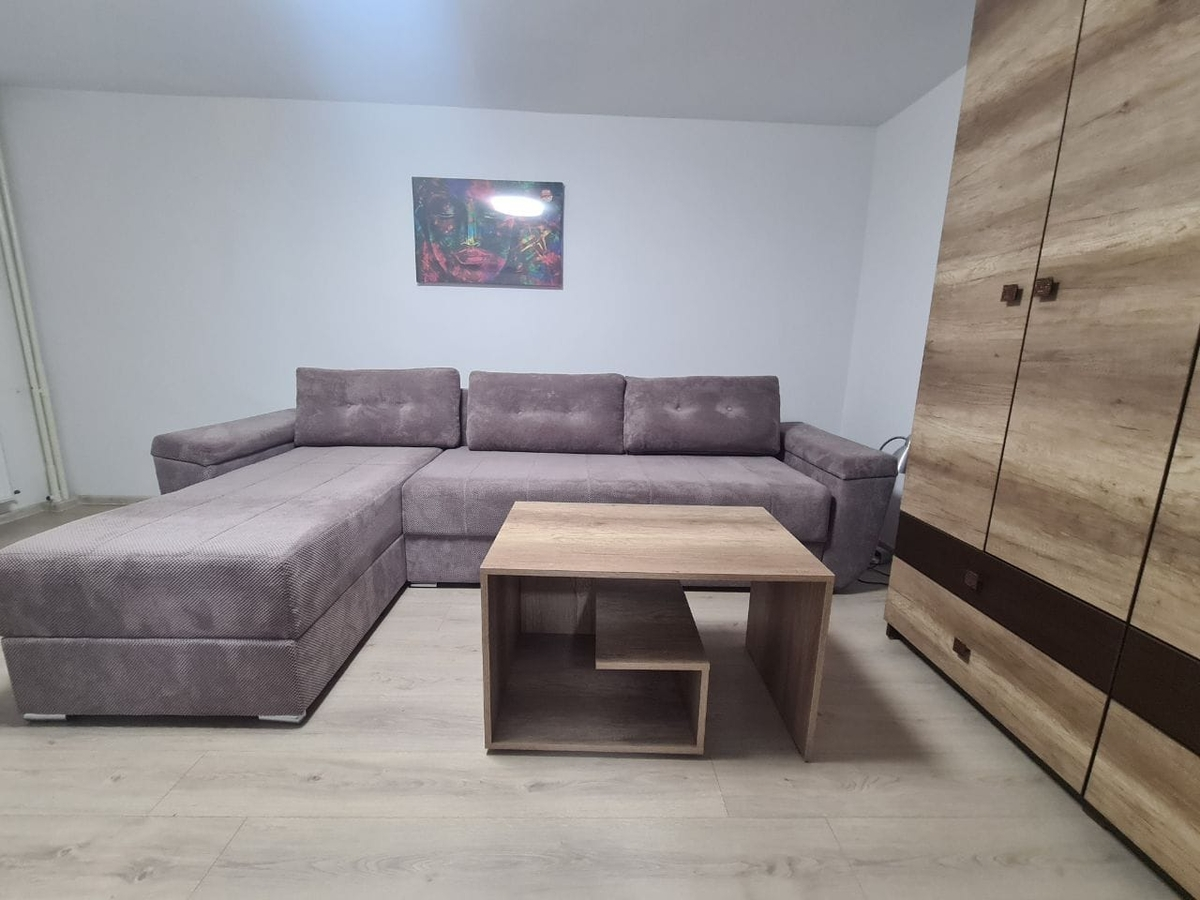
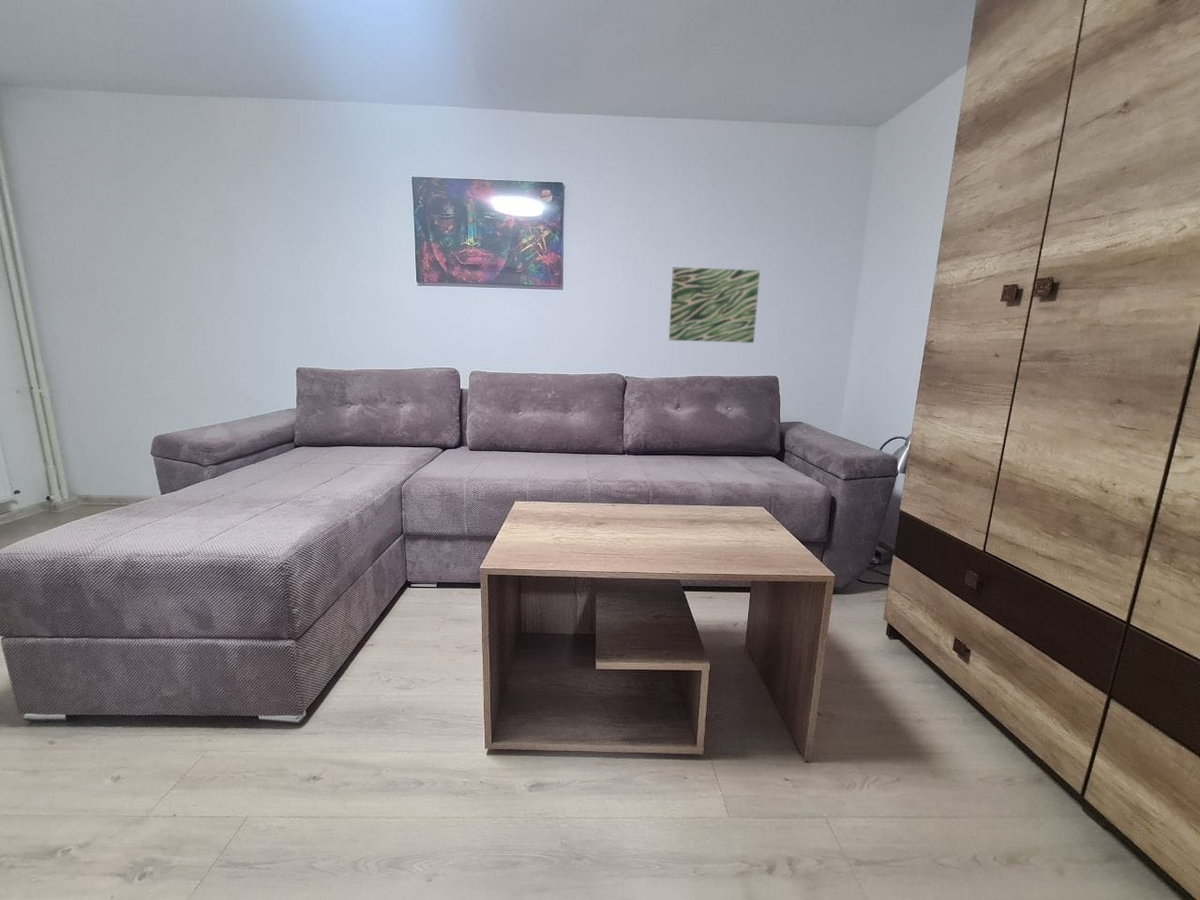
+ wall art [668,266,761,344]
